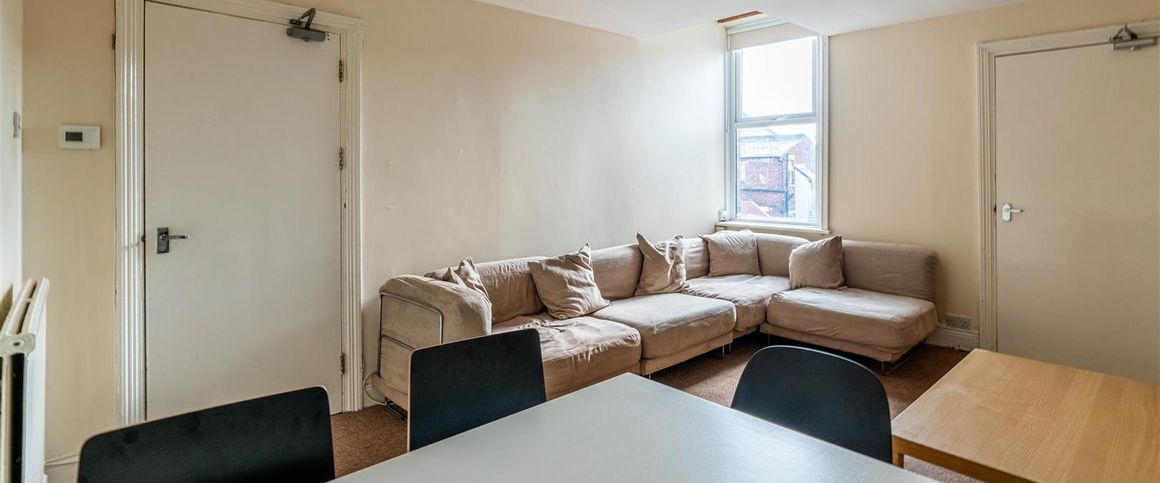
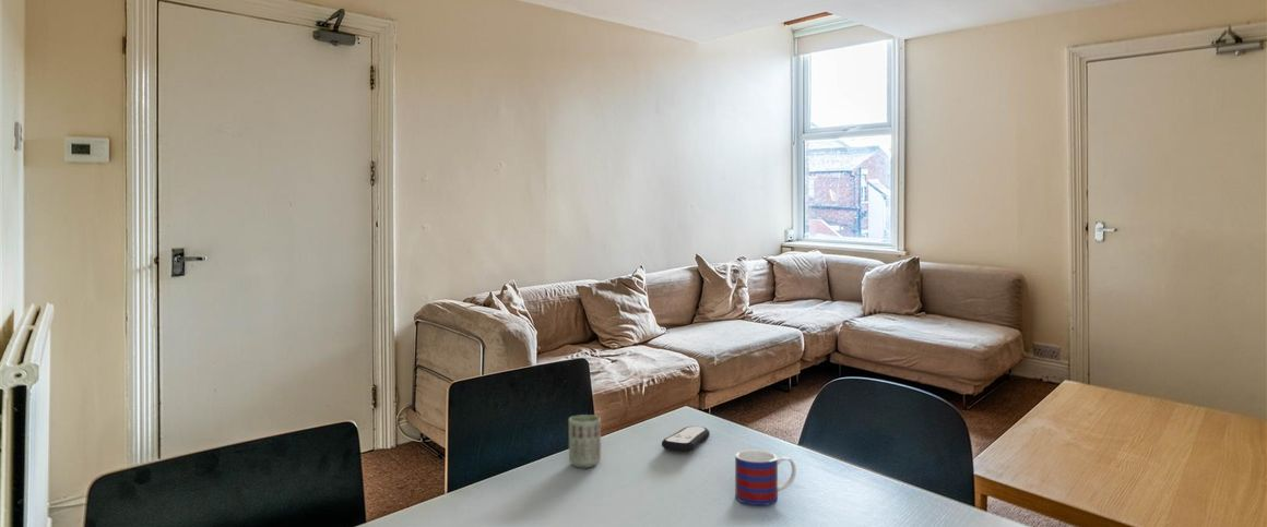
+ mug [734,450,797,506]
+ remote control [661,426,711,453]
+ cup [568,414,602,468]
